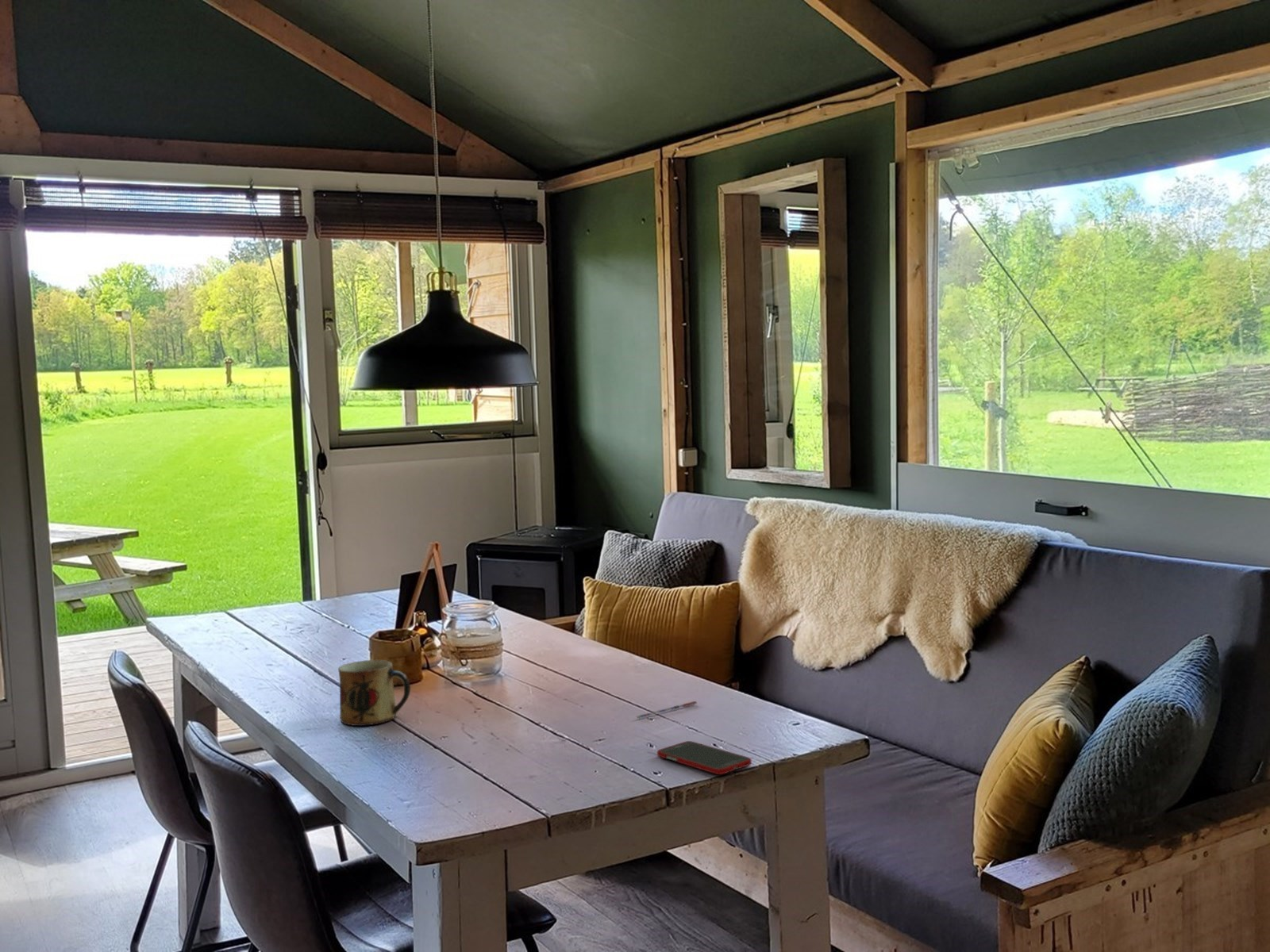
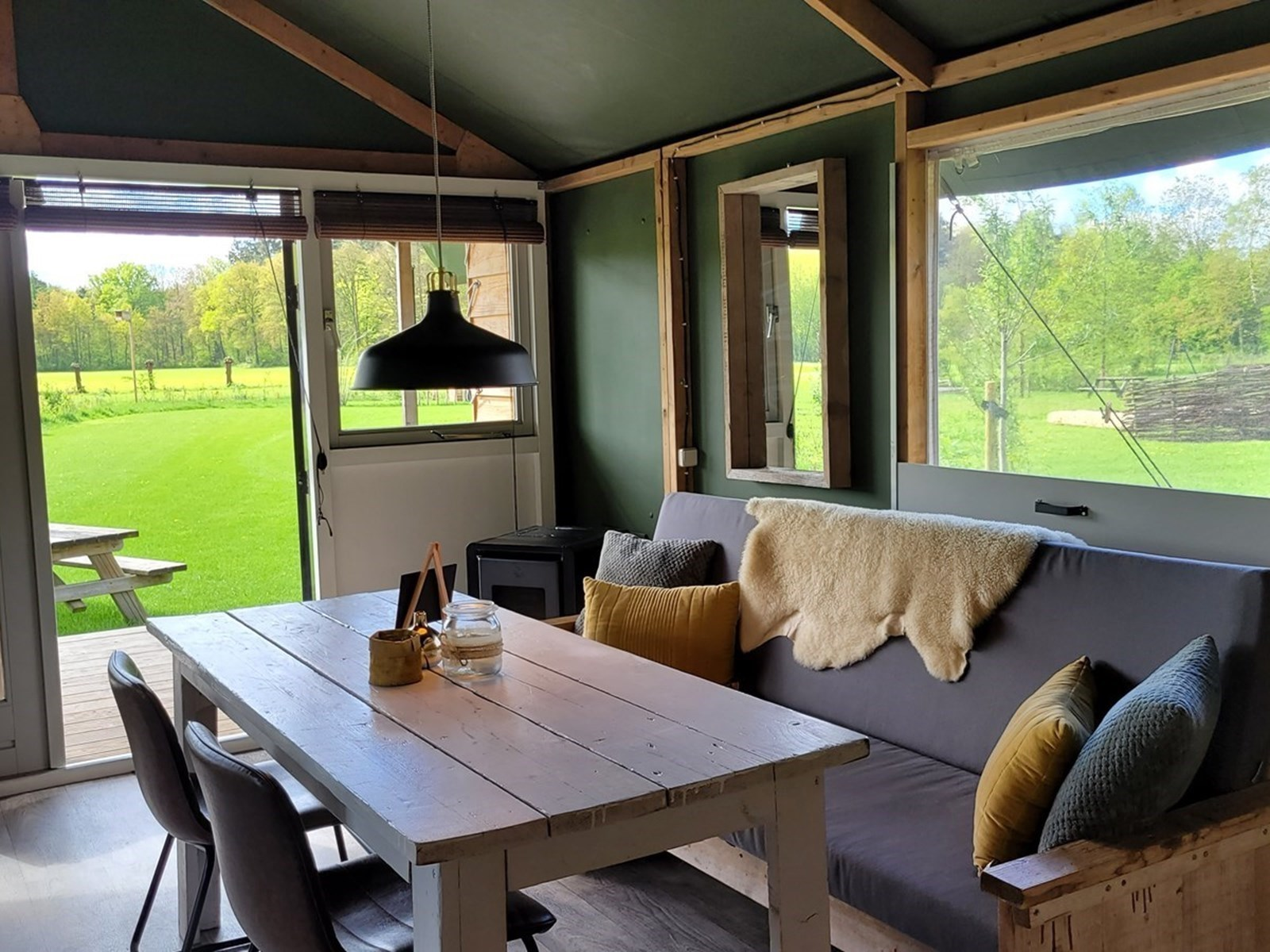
- cell phone [656,740,752,775]
- pen [636,701,698,720]
- mug [337,659,411,727]
